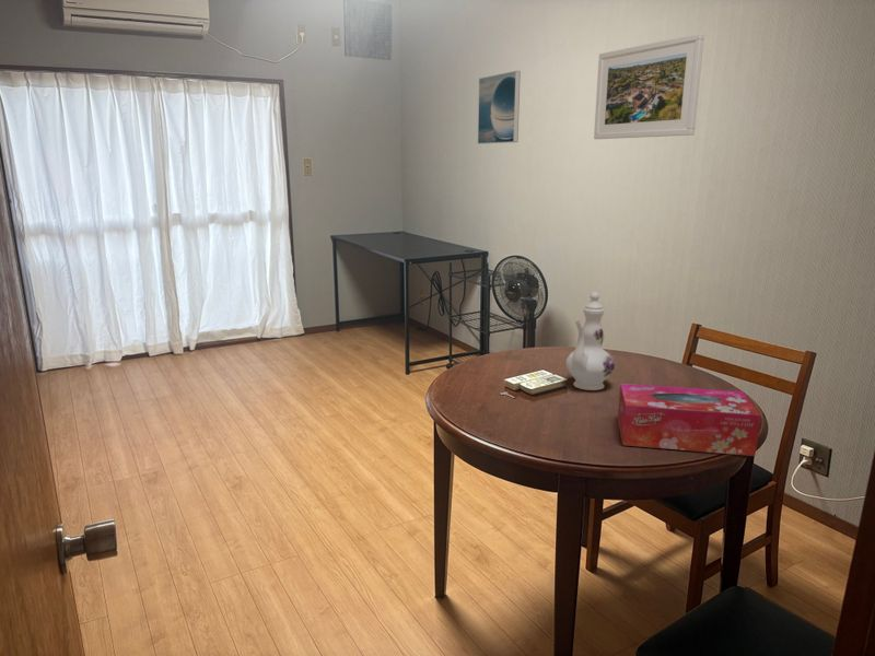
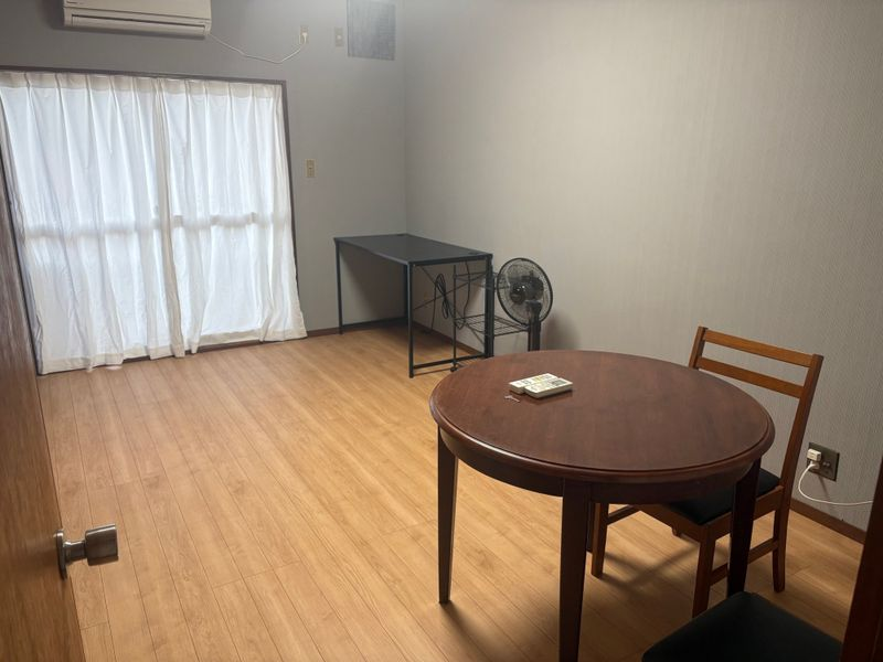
- chinaware [564,291,616,391]
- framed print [477,70,522,145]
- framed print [593,32,705,140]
- tissue box [617,383,762,457]
